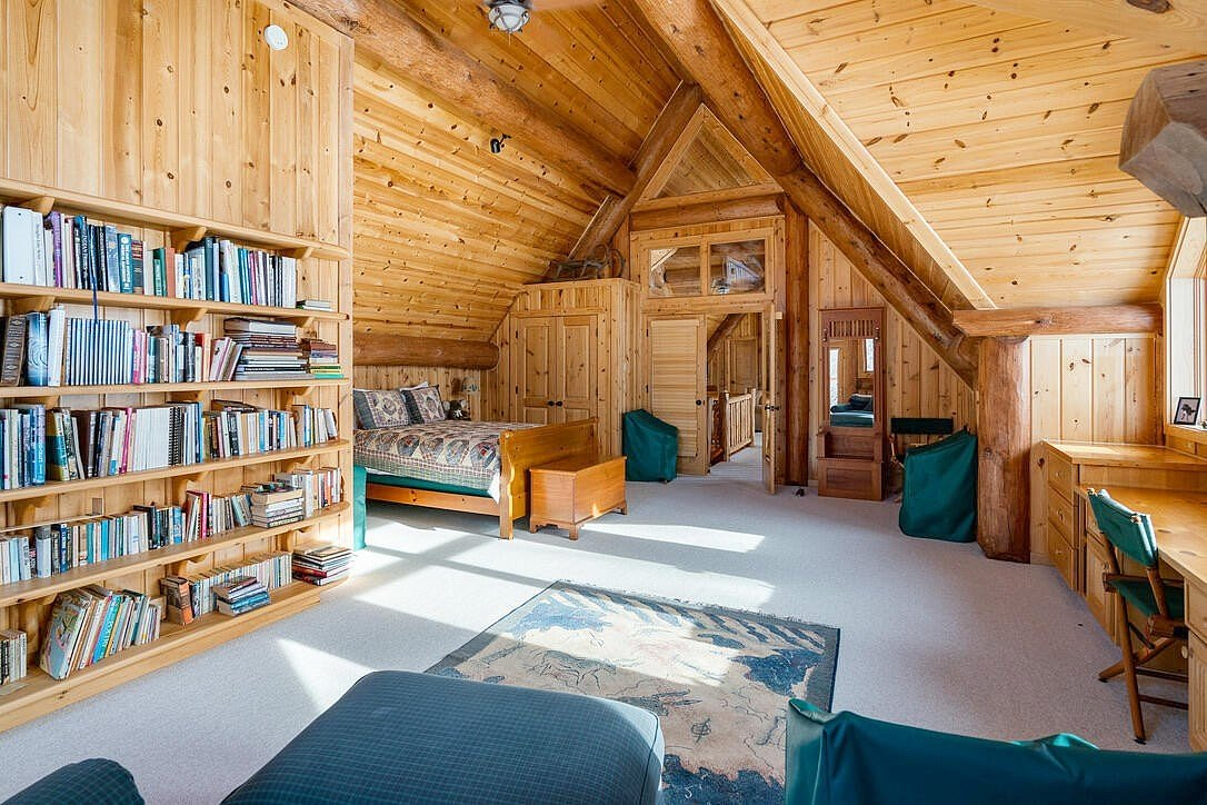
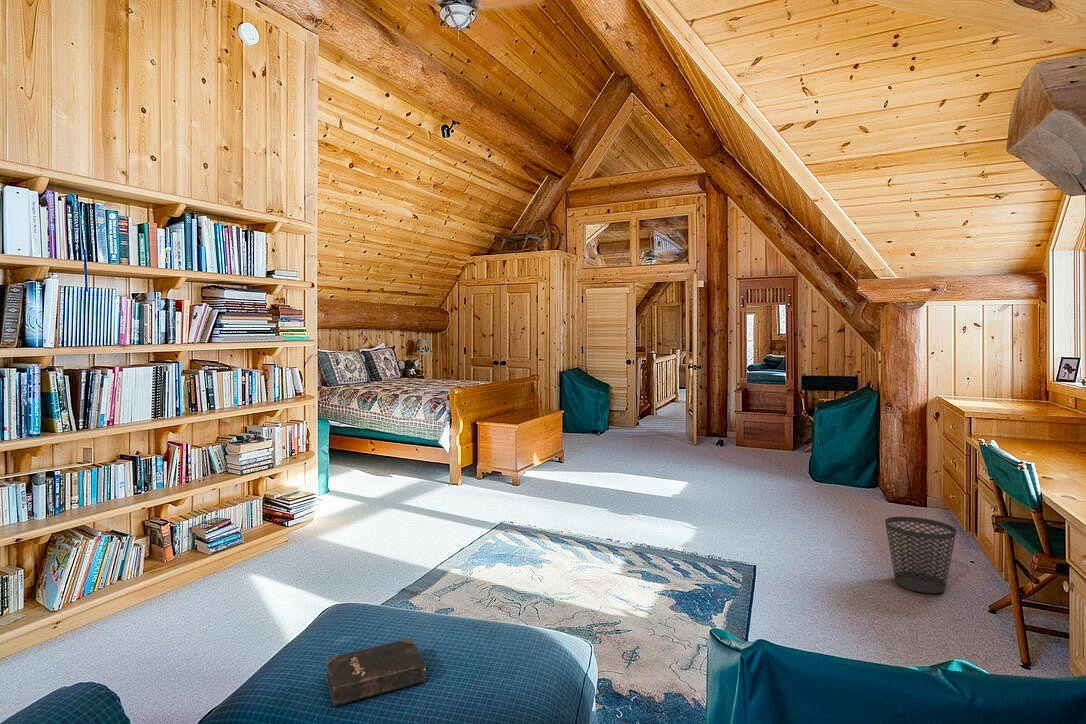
+ wastebasket [884,516,958,594]
+ hardback book [325,637,427,707]
